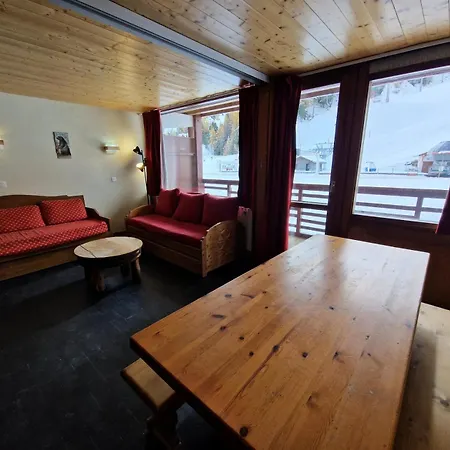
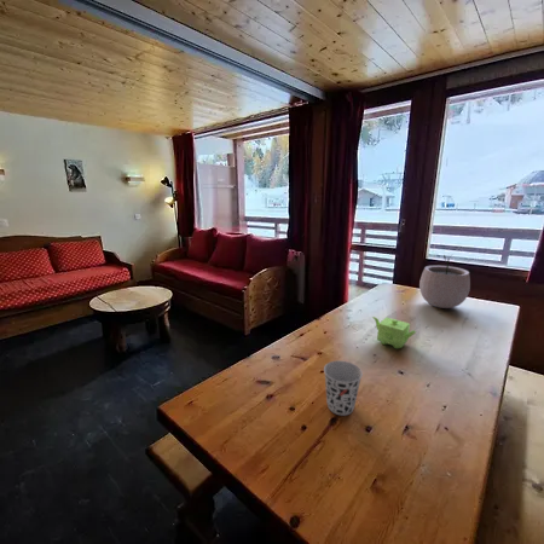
+ cup [323,359,364,417]
+ plant pot [418,253,471,309]
+ teapot [371,316,417,349]
